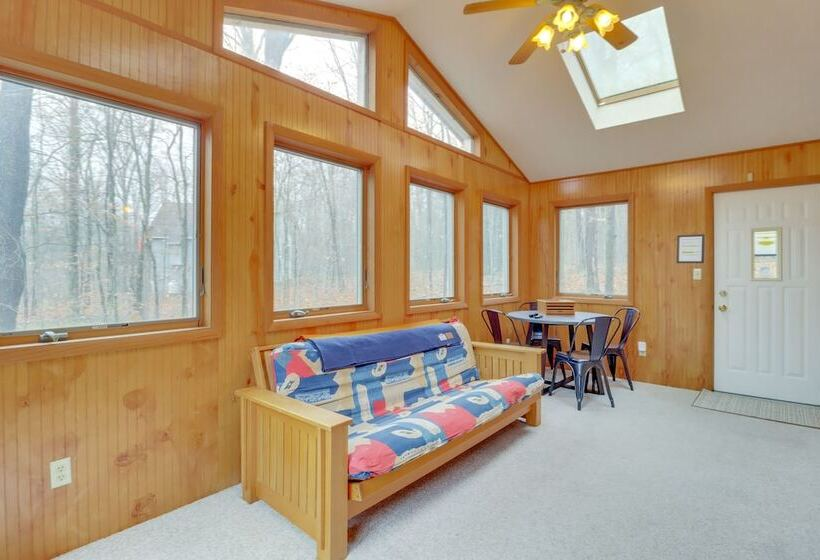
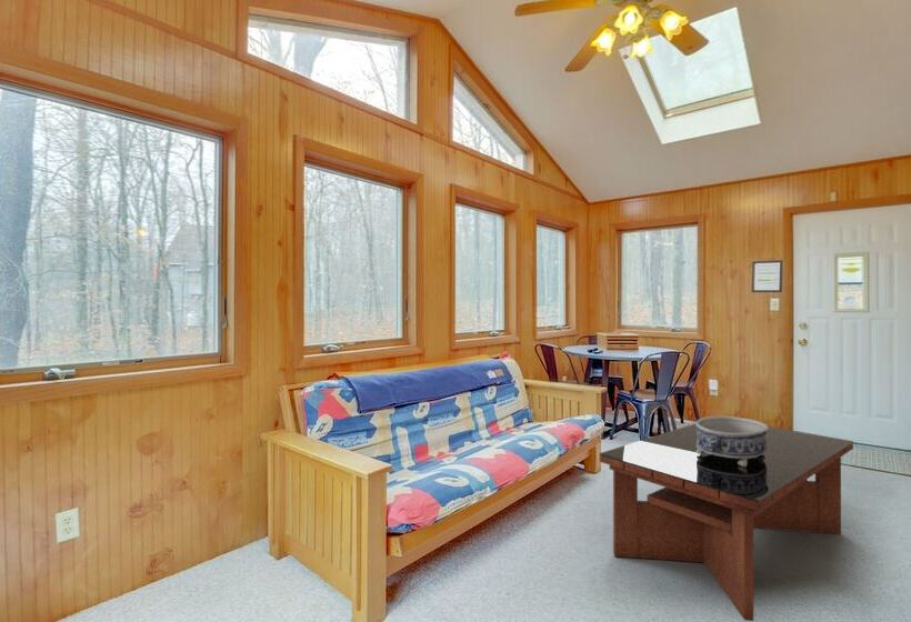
+ decorative bowl [694,414,769,466]
+ coffee table [599,422,854,622]
